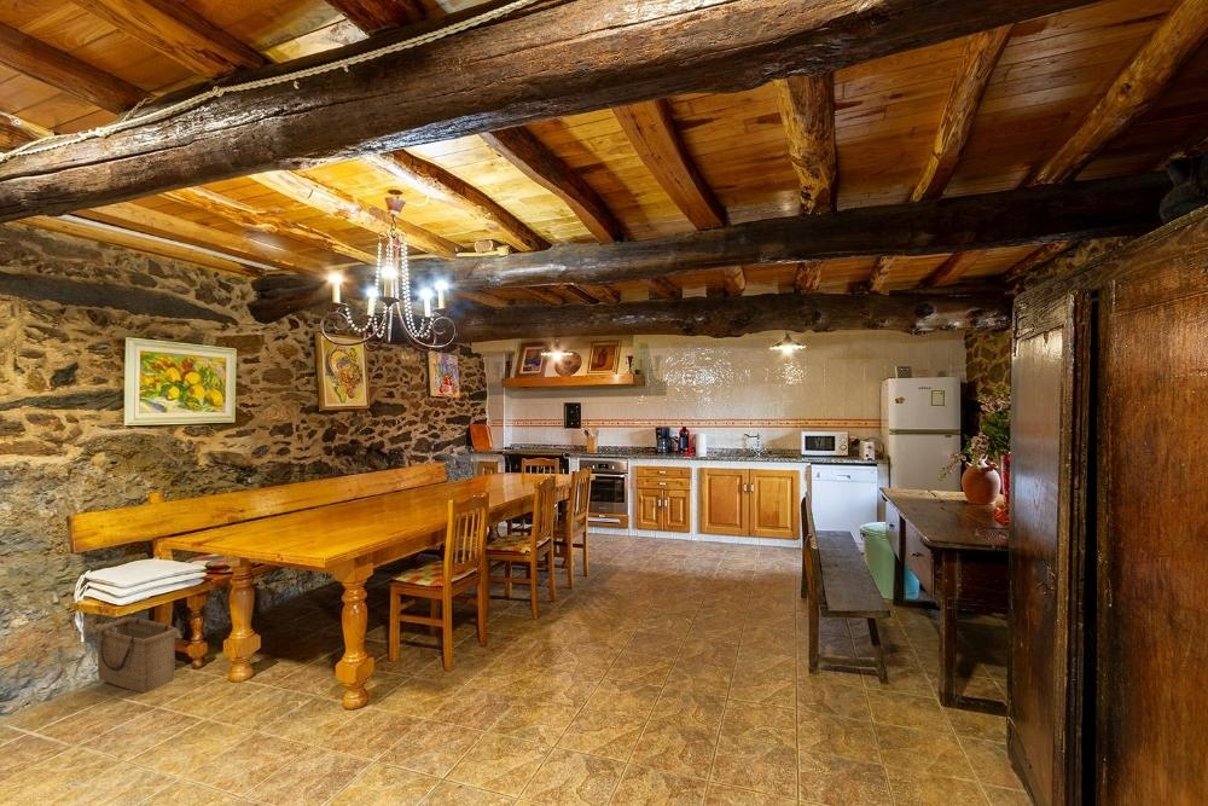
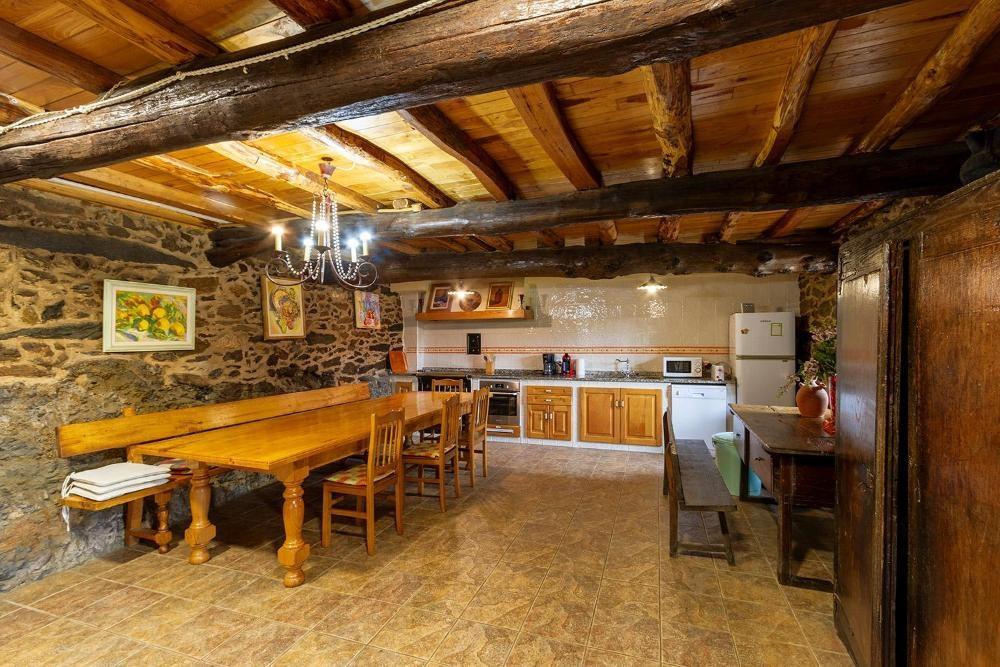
- basket [94,616,179,694]
